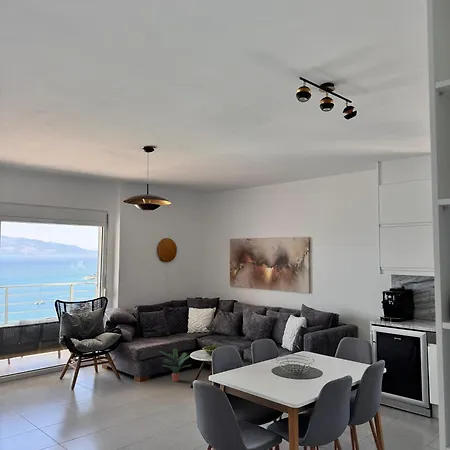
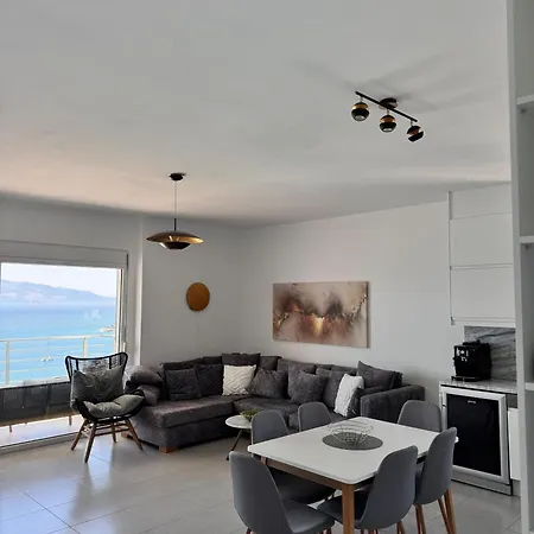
- potted plant [158,348,192,383]
